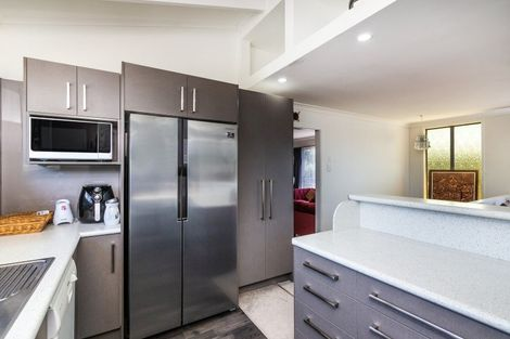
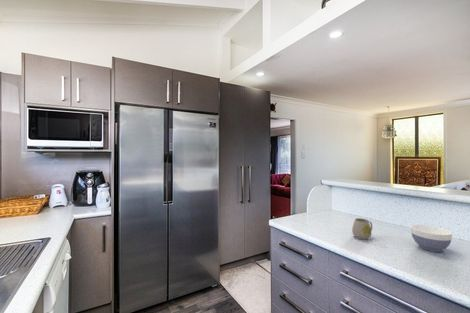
+ bowl [410,224,453,253]
+ mug [351,217,373,240]
